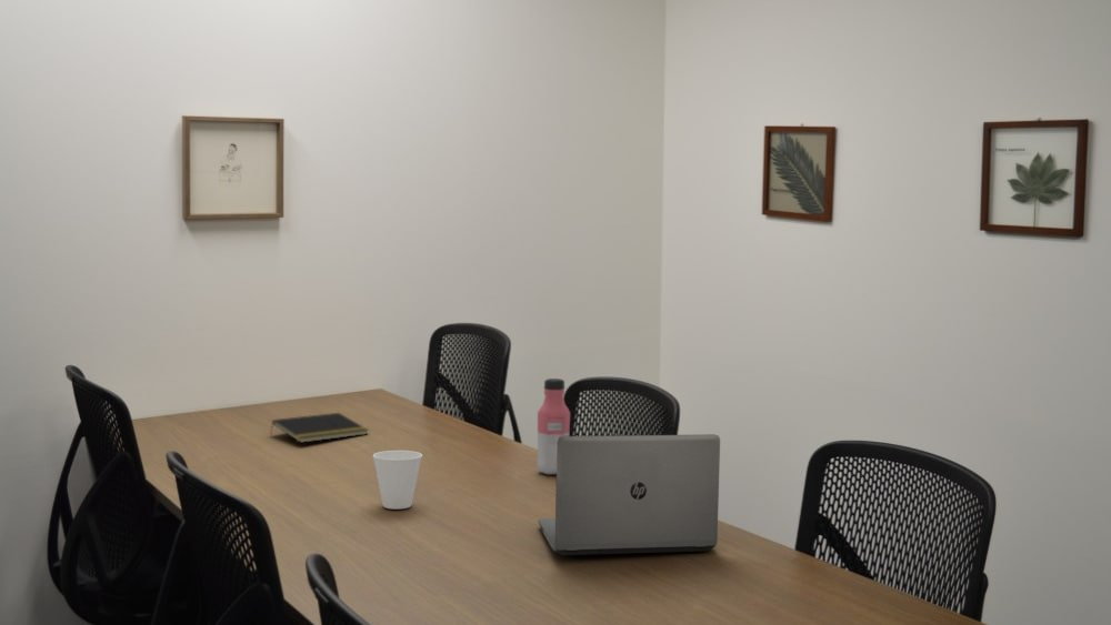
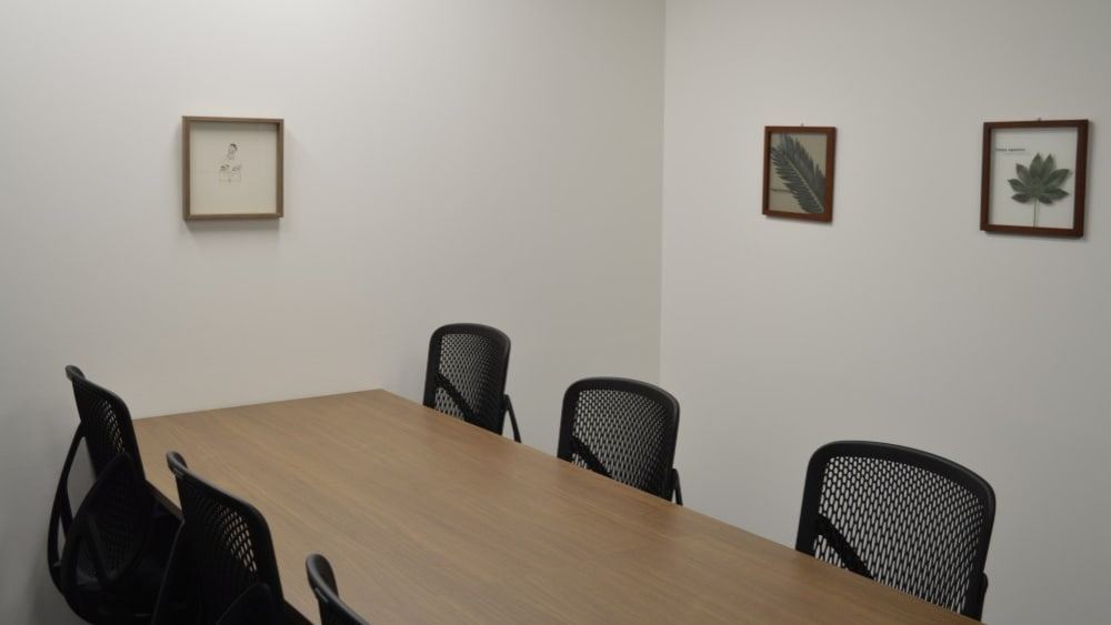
- notepad [269,412,370,444]
- laptop [537,433,721,556]
- cup [372,450,423,511]
- water bottle [536,377,571,475]
